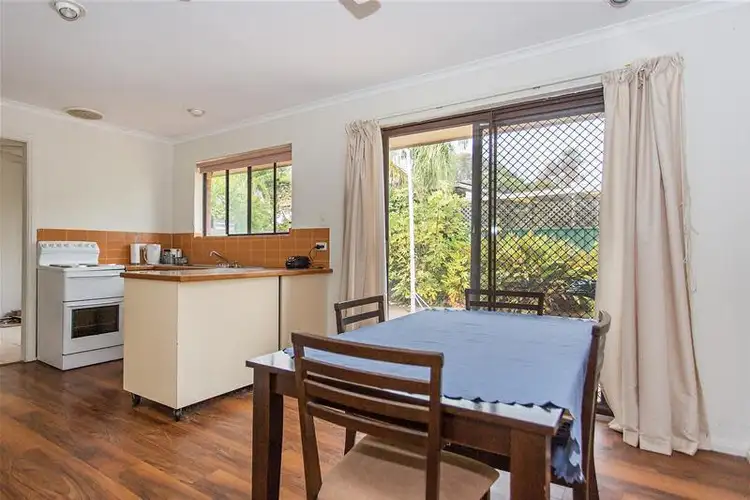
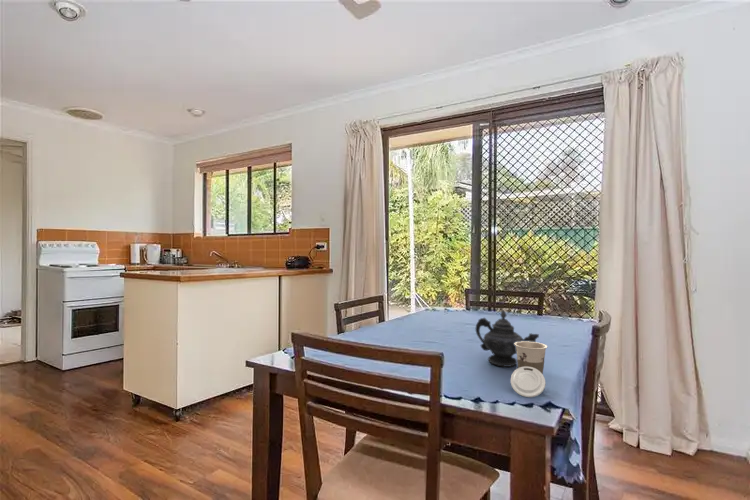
+ cup [510,341,549,398]
+ teapot [474,309,540,368]
